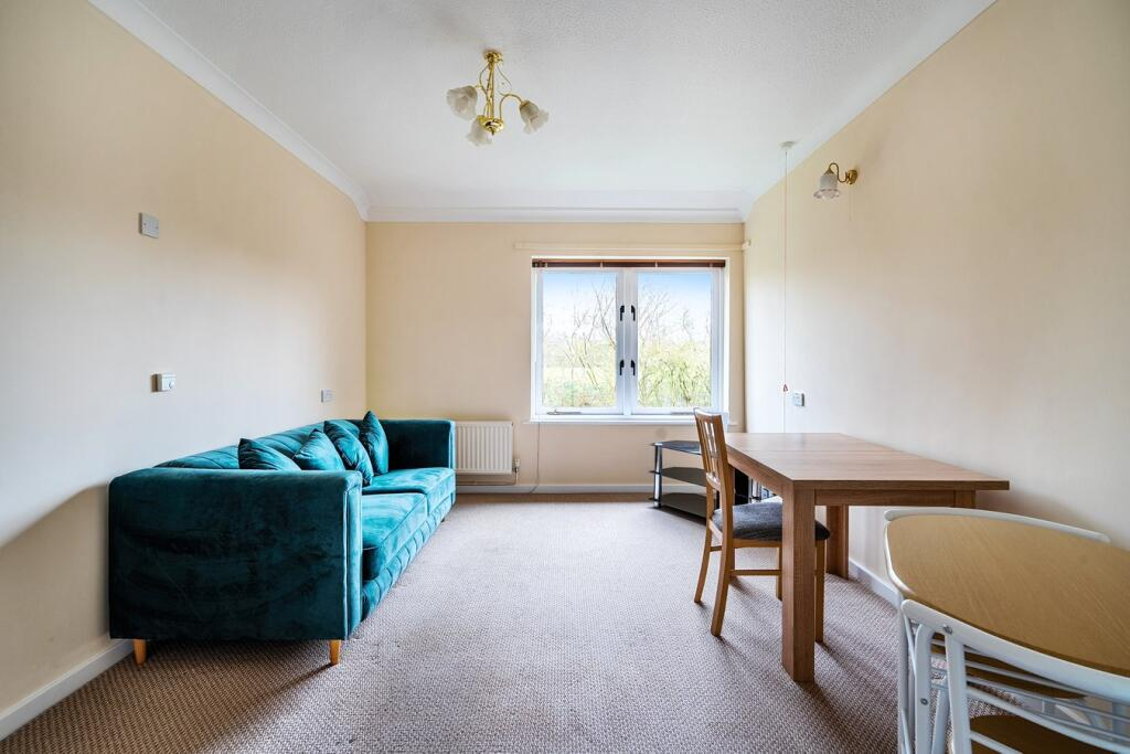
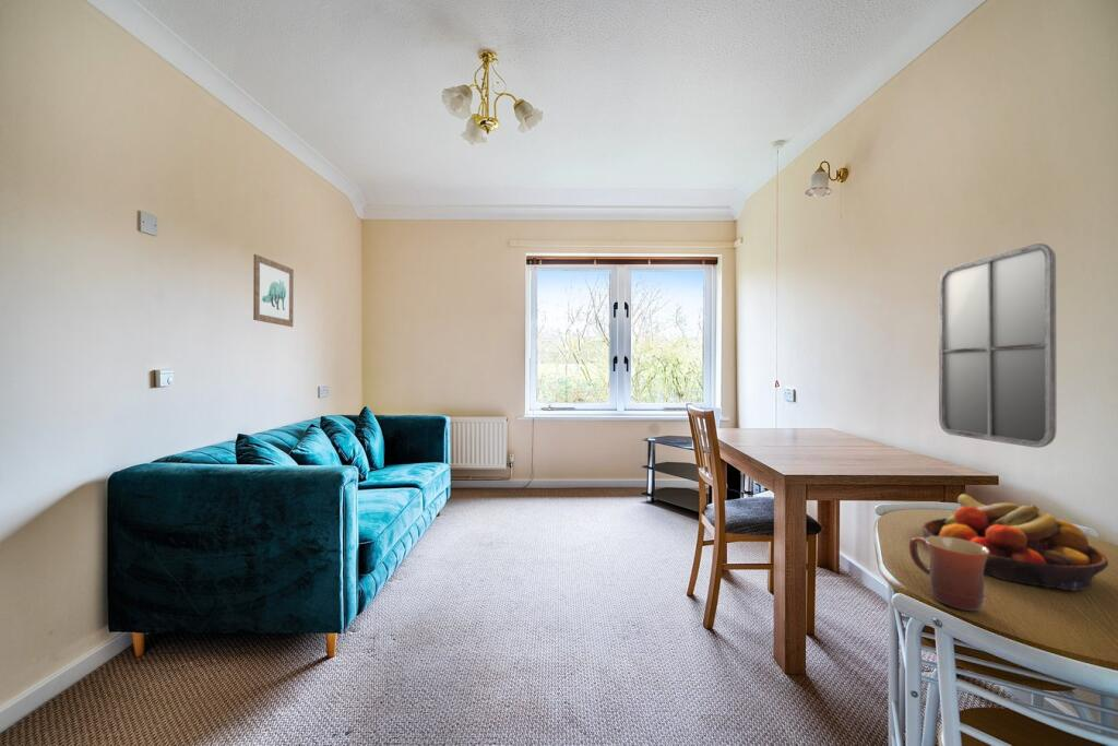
+ mug [908,536,990,612]
+ fruit bowl [921,493,1109,592]
+ wall art [252,253,295,328]
+ home mirror [938,242,1058,449]
